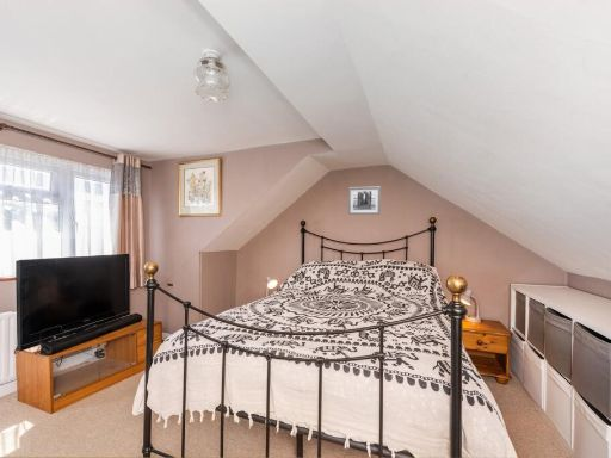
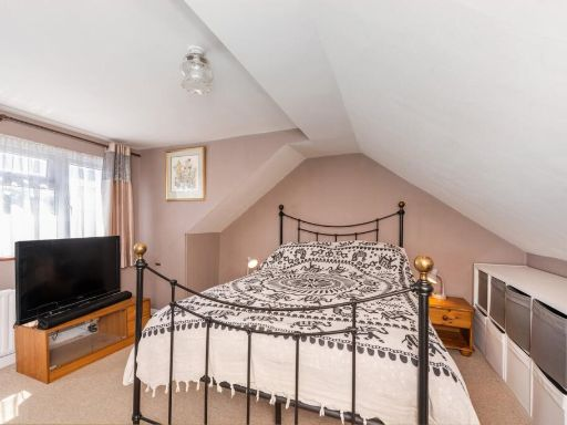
- wall art [347,185,382,216]
